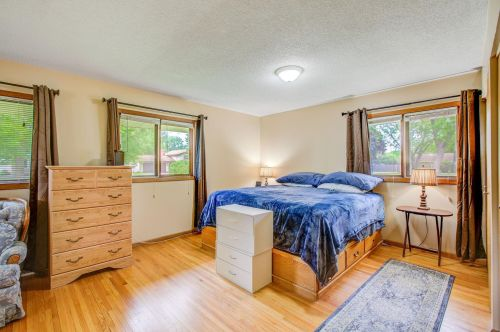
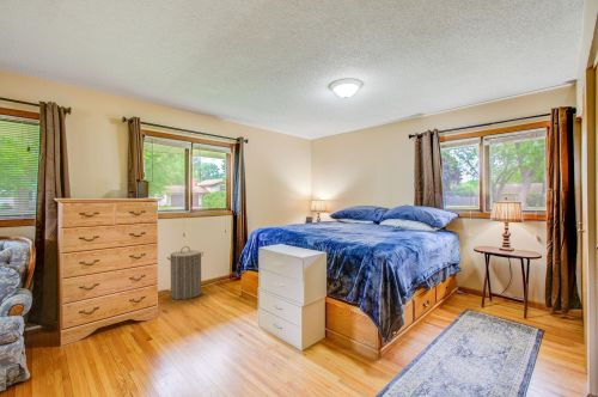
+ laundry hamper [166,245,205,300]
